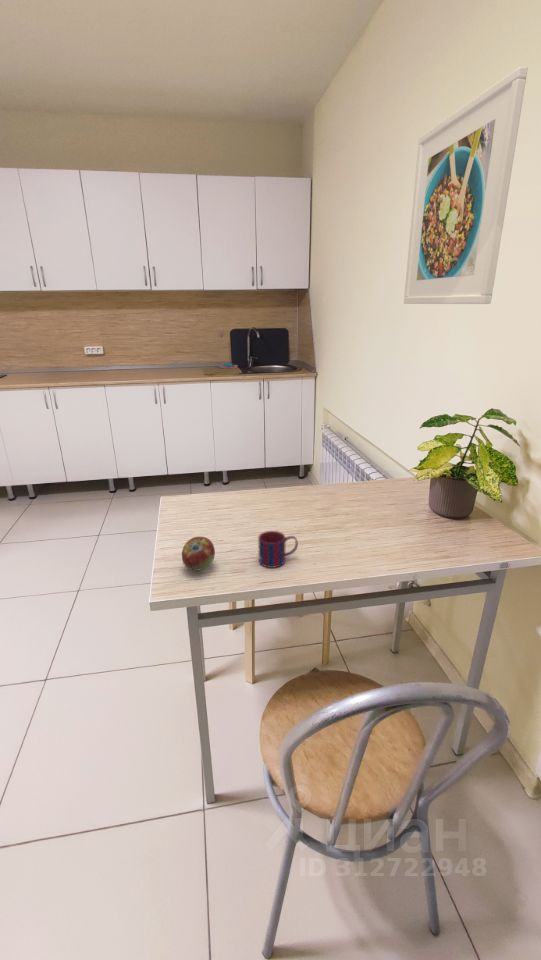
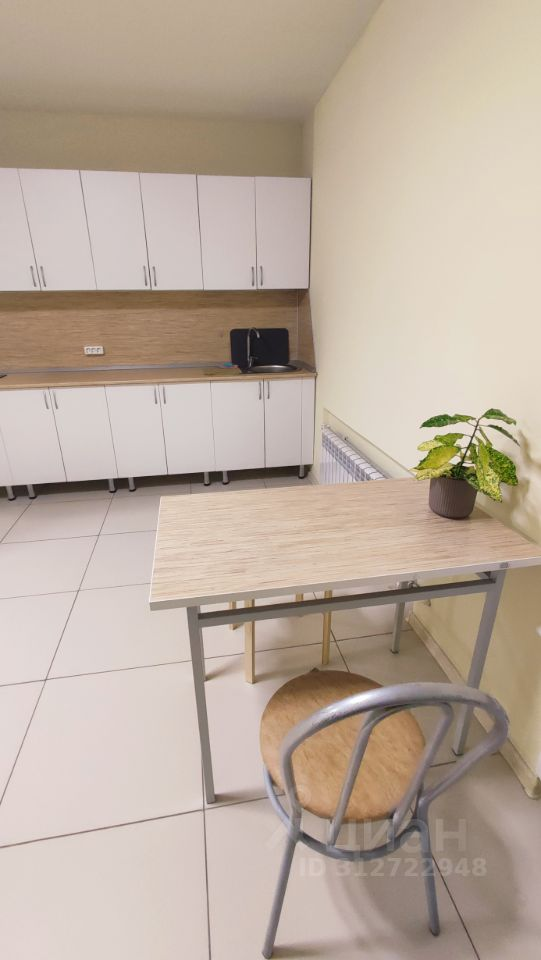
- fruit [181,536,216,572]
- mug [257,530,299,569]
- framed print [403,66,528,305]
